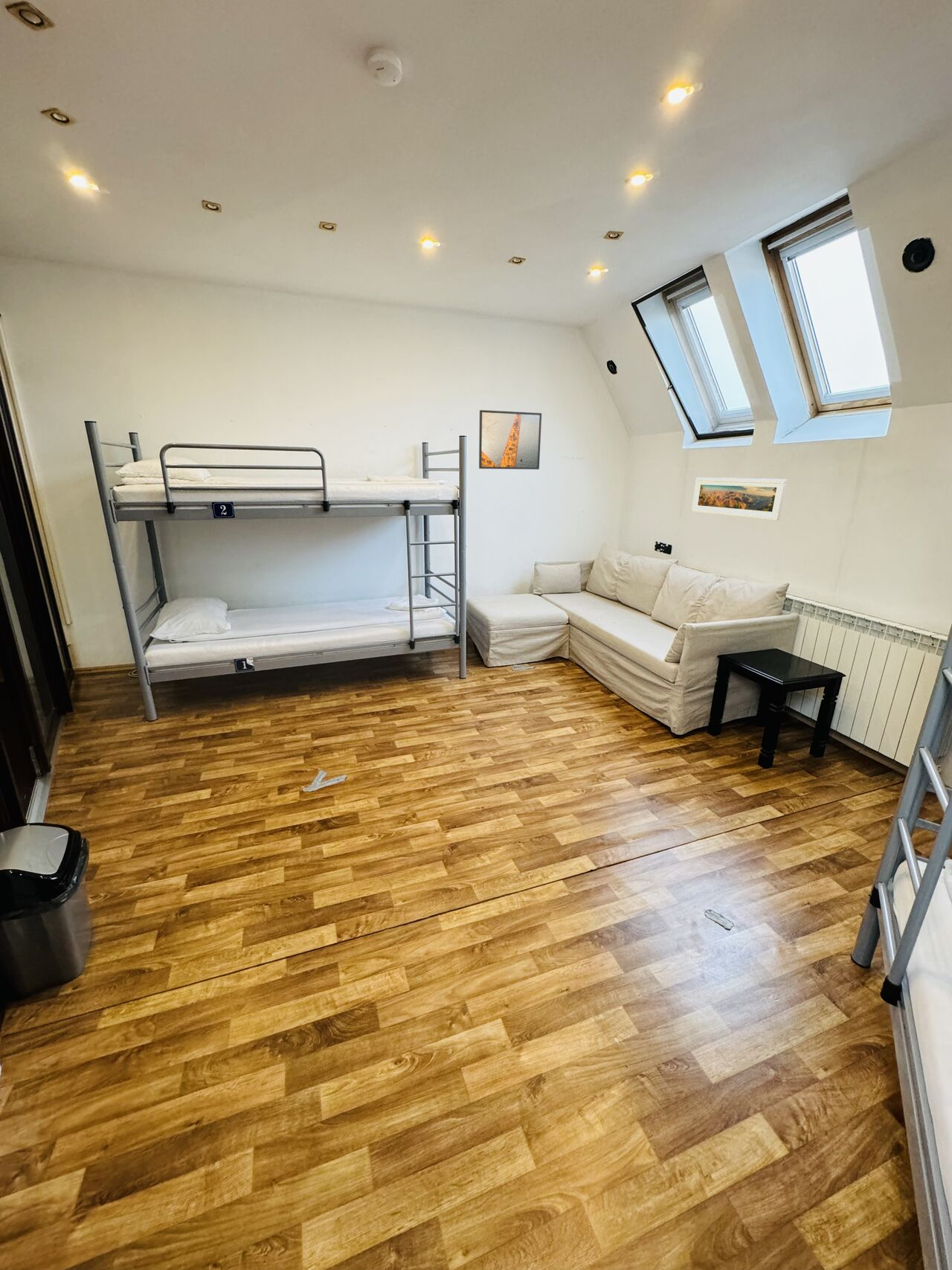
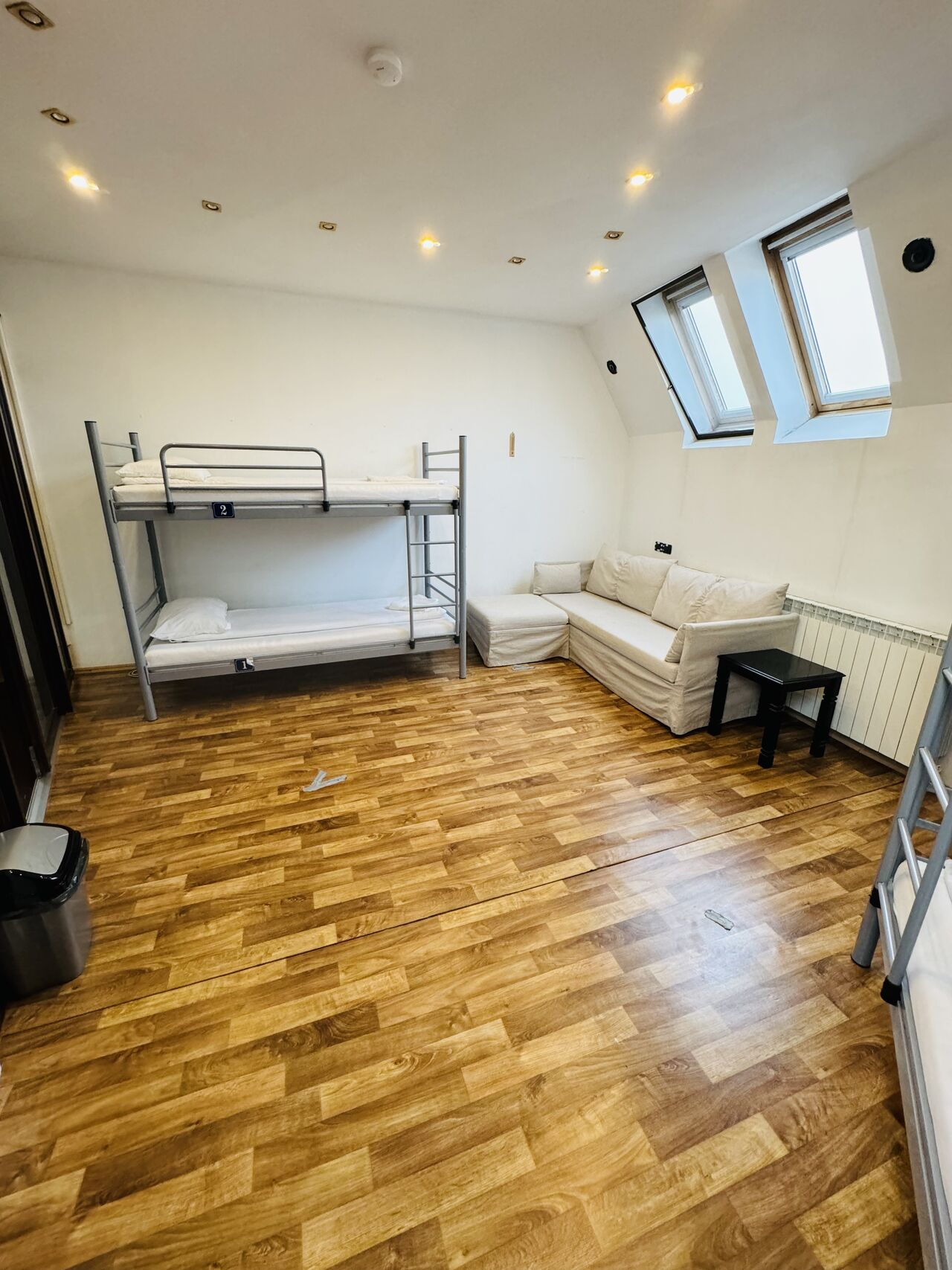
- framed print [478,409,542,470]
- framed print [691,477,788,521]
